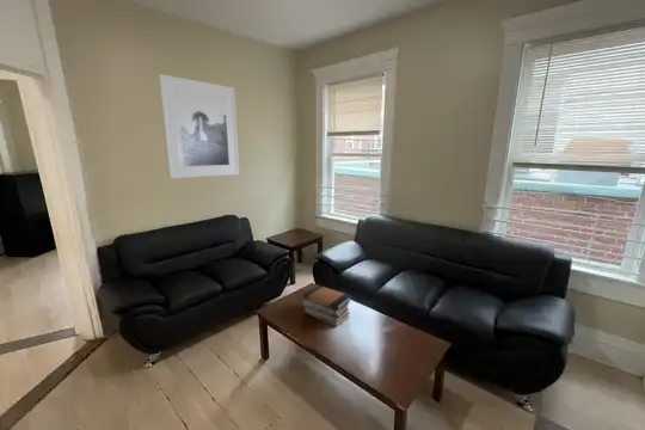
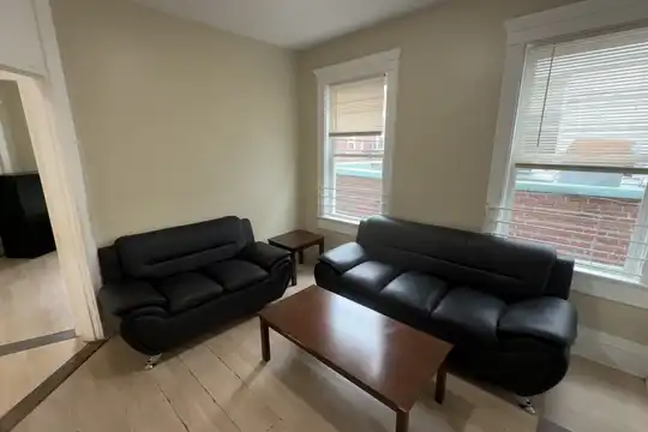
- book stack [302,284,352,328]
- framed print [156,73,240,180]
